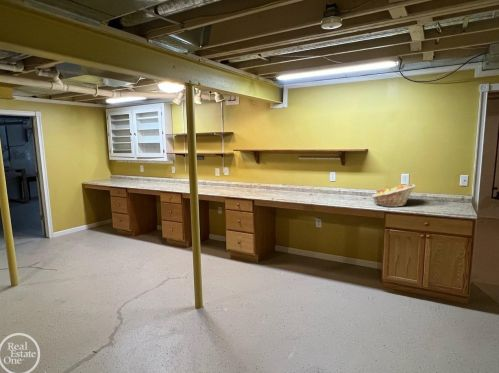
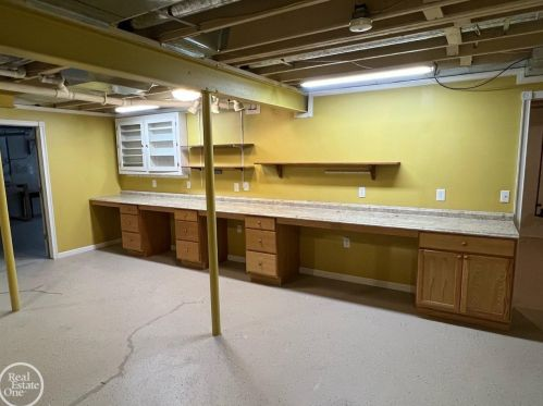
- fruit basket [371,183,416,208]
